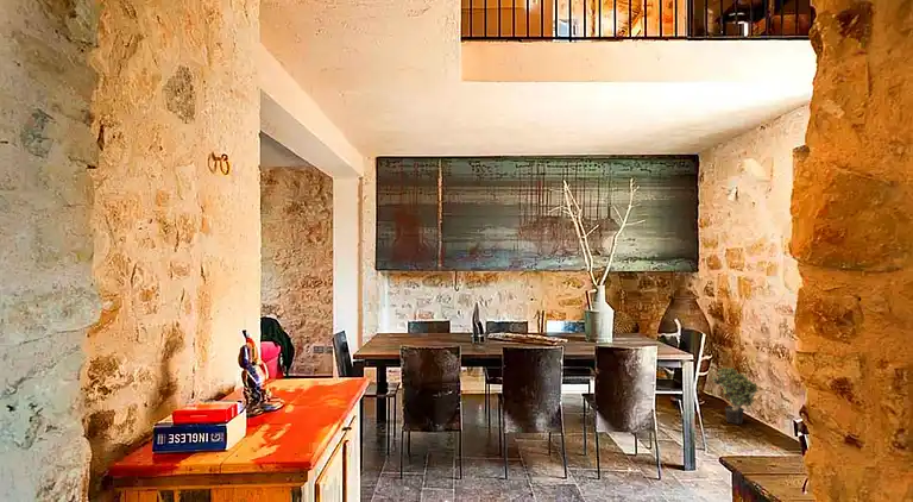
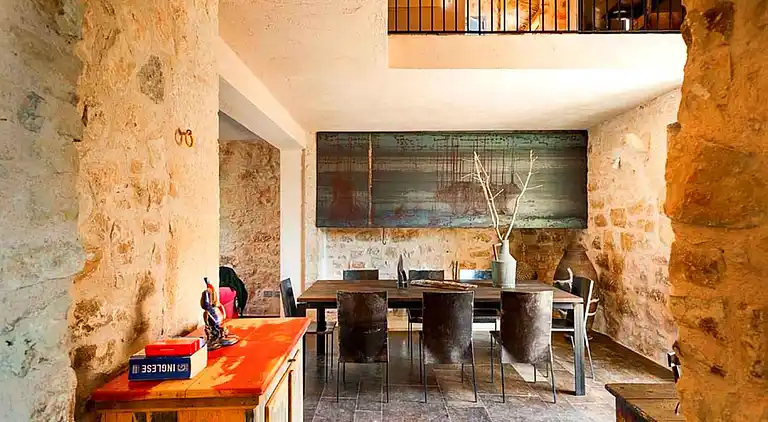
- potted plant [710,365,761,425]
